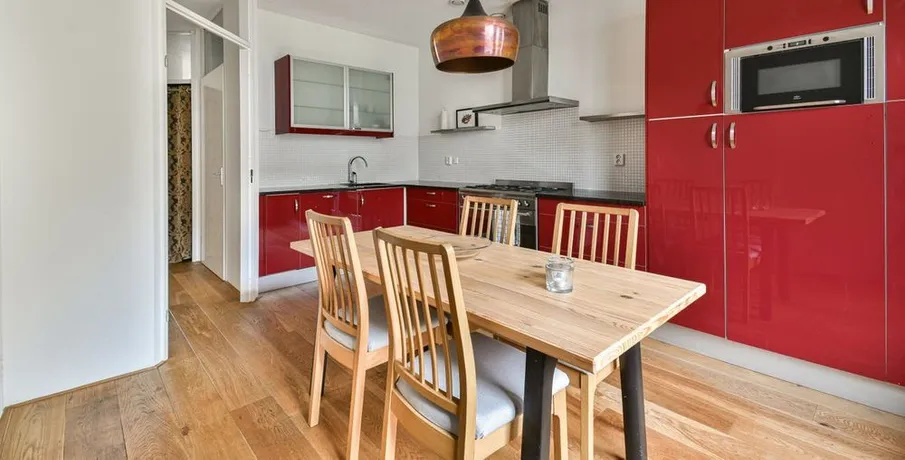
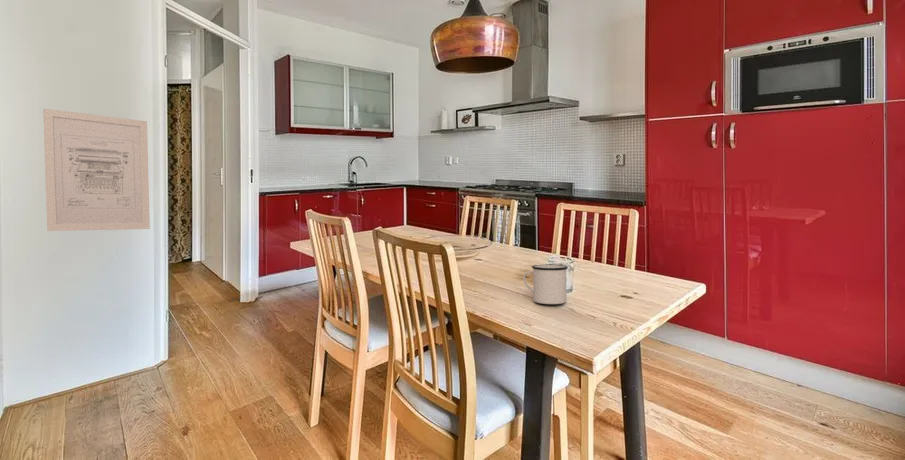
+ wall art [42,108,151,232]
+ mug [522,264,569,305]
